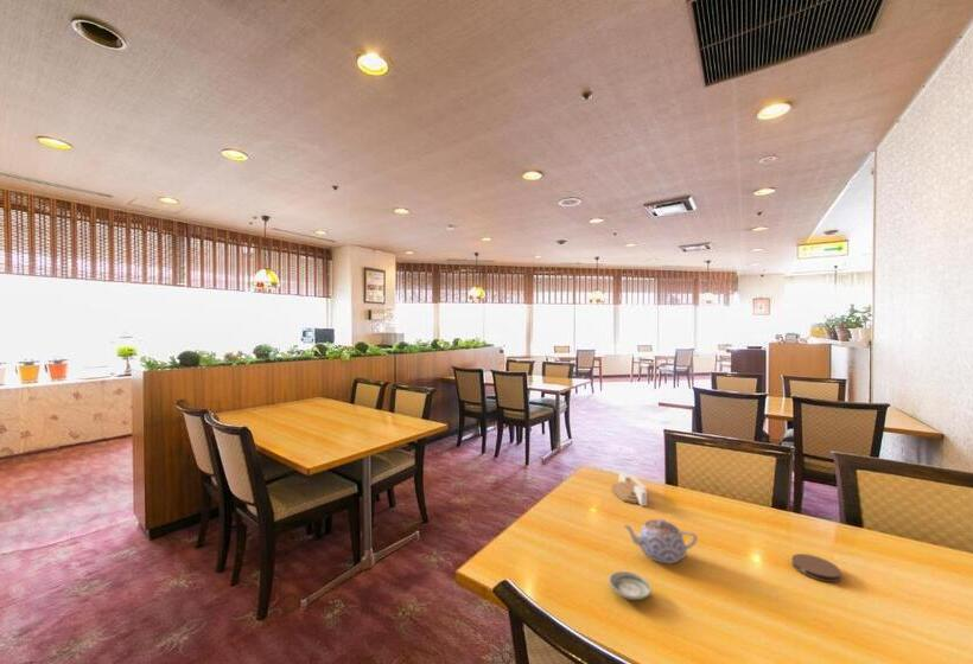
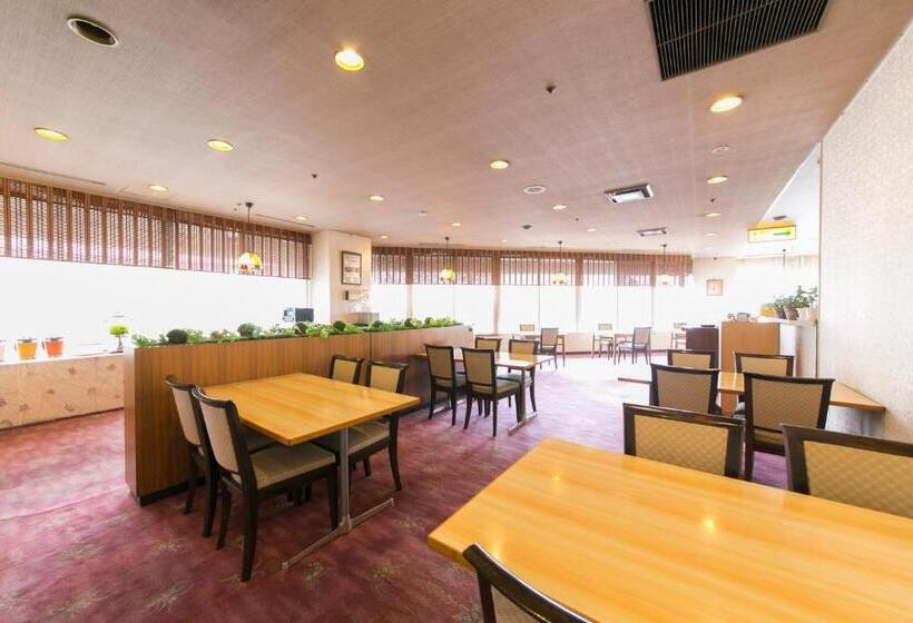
- architectural model [610,471,648,507]
- teapot [622,518,699,564]
- coaster [790,553,842,583]
- saucer [608,570,653,601]
